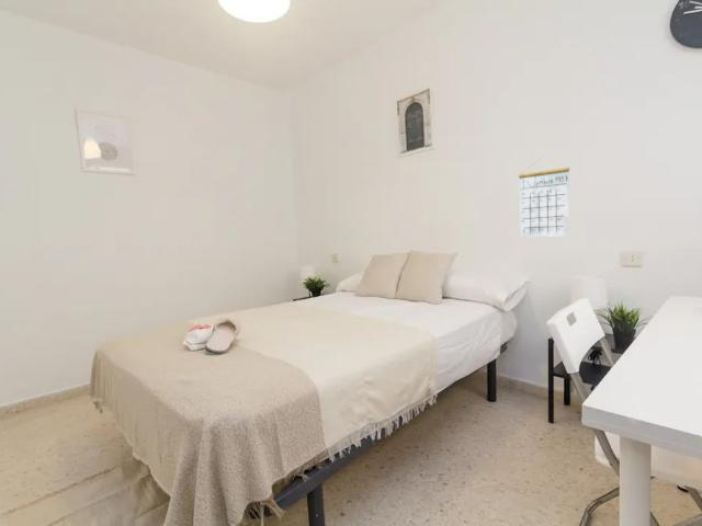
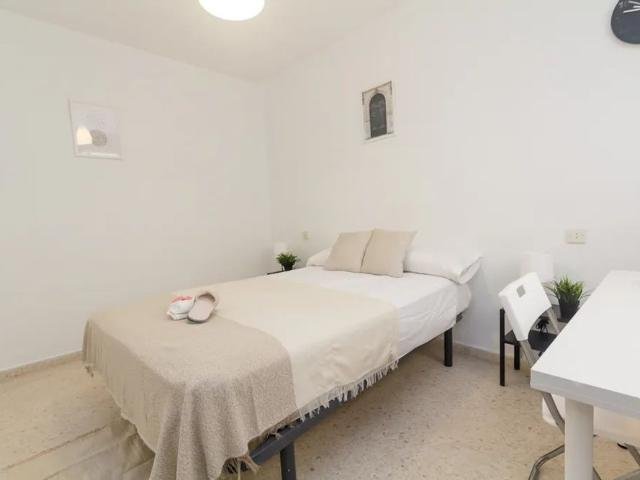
- calendar [518,157,570,238]
